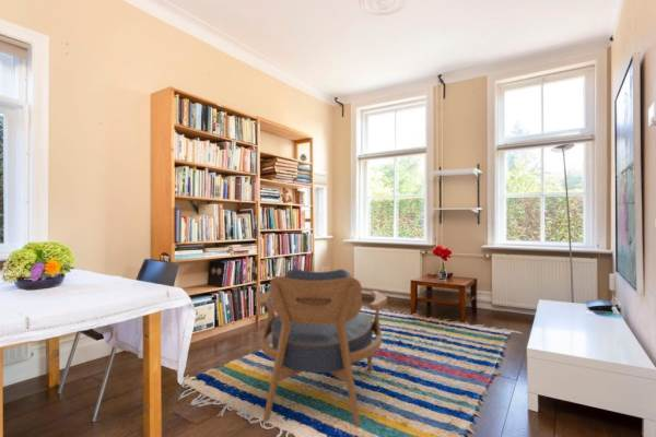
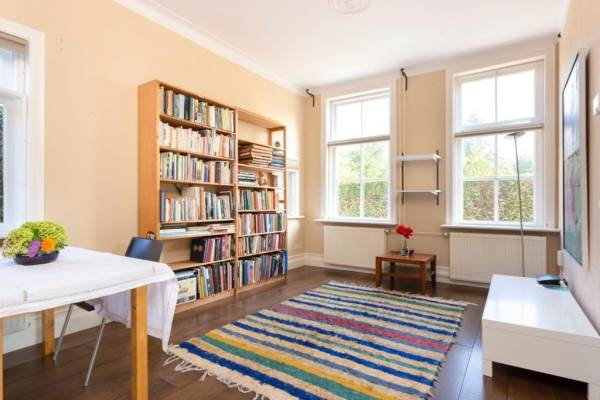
- armchair [256,268,388,427]
